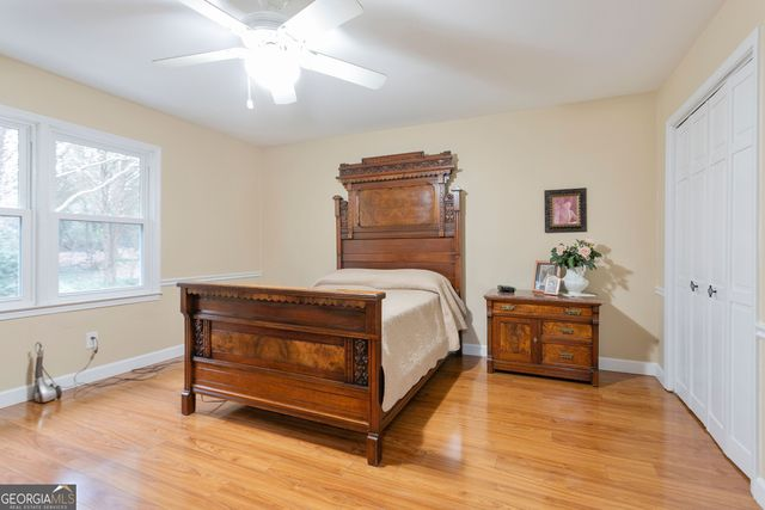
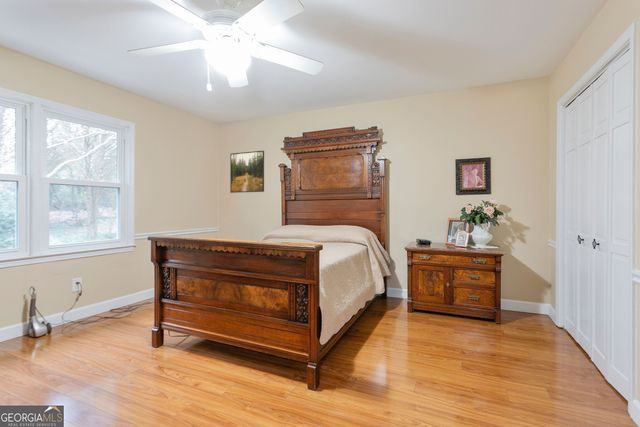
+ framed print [229,150,265,194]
